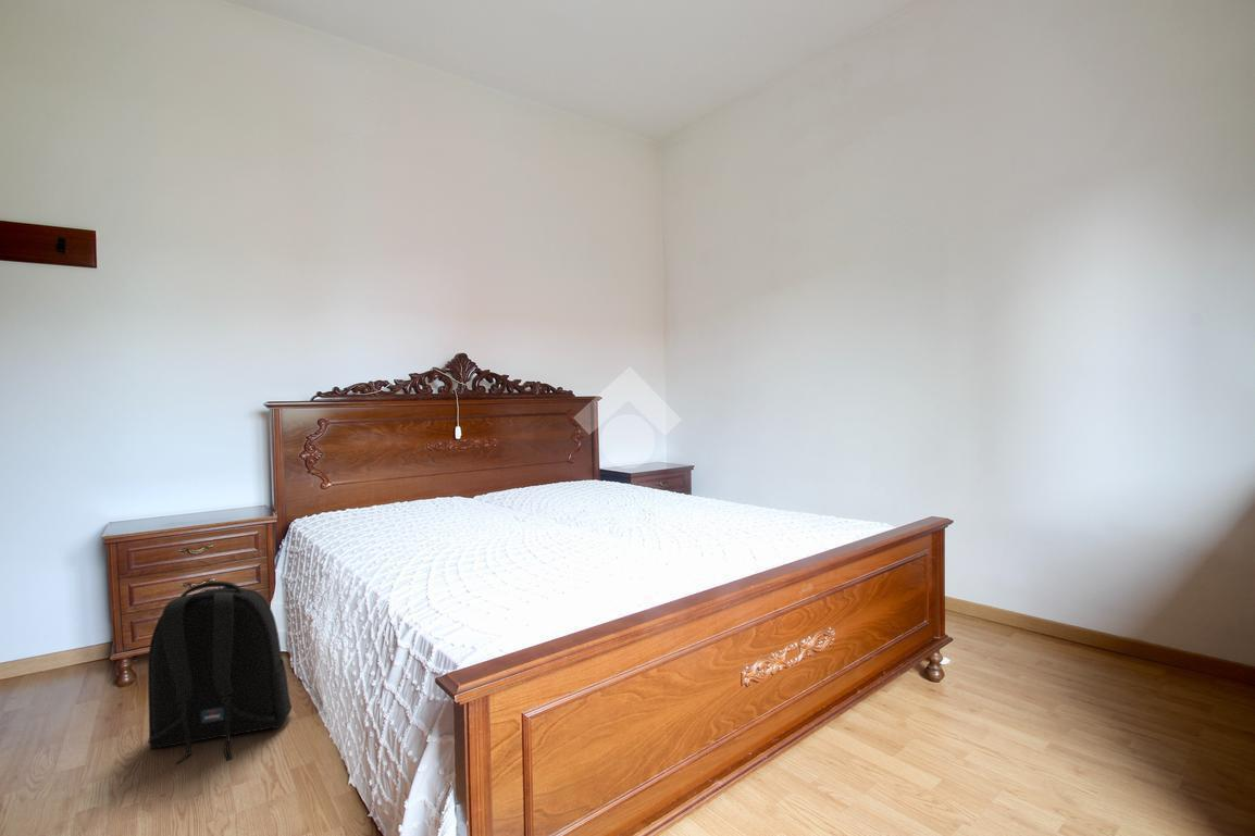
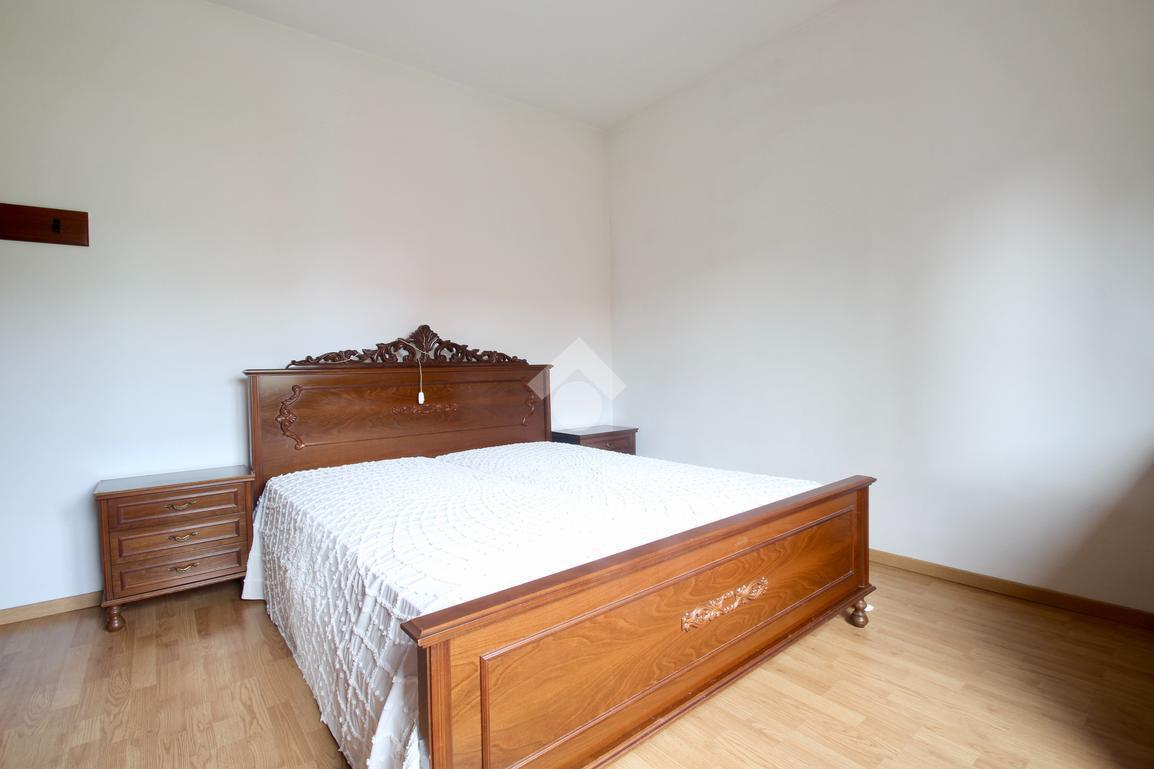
- backpack [147,581,293,765]
